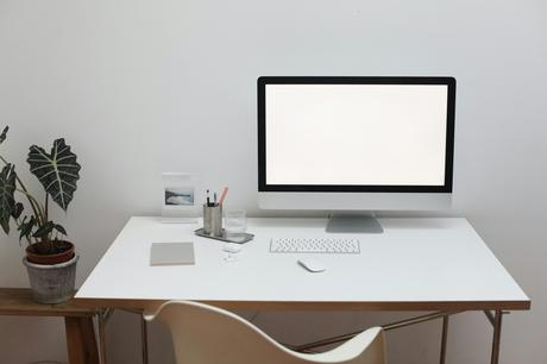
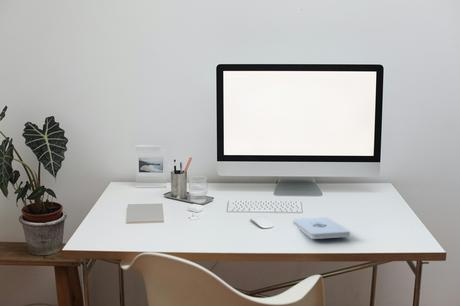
+ notepad [292,216,351,240]
